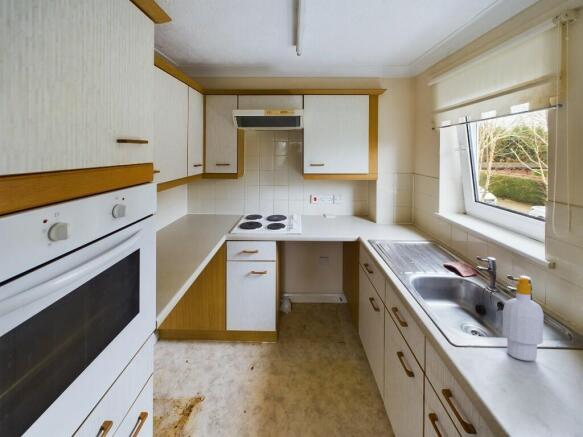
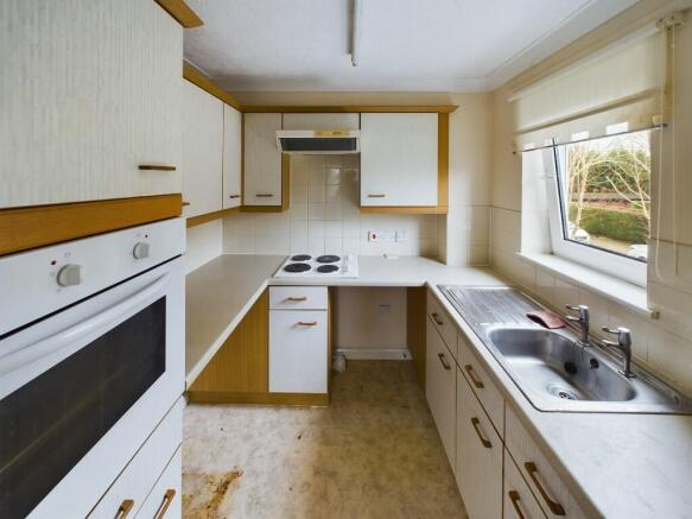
- soap bottle [501,277,545,362]
